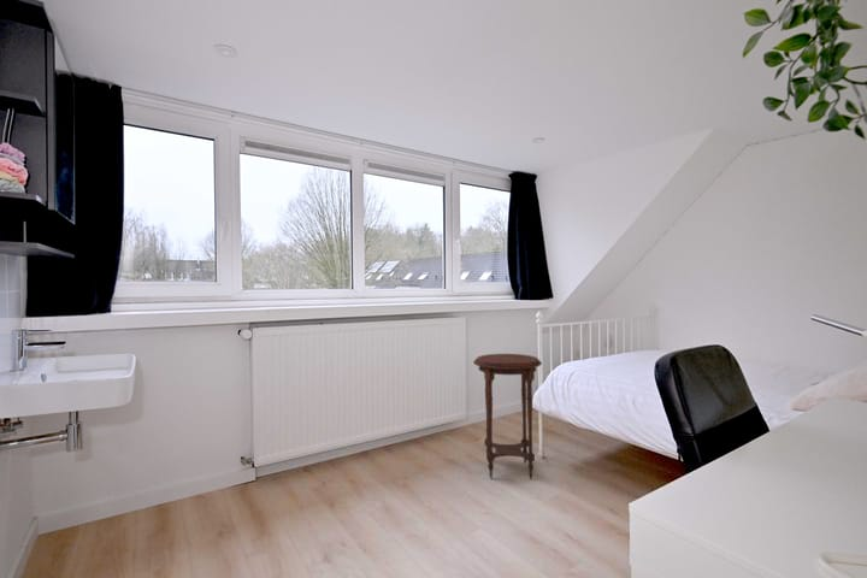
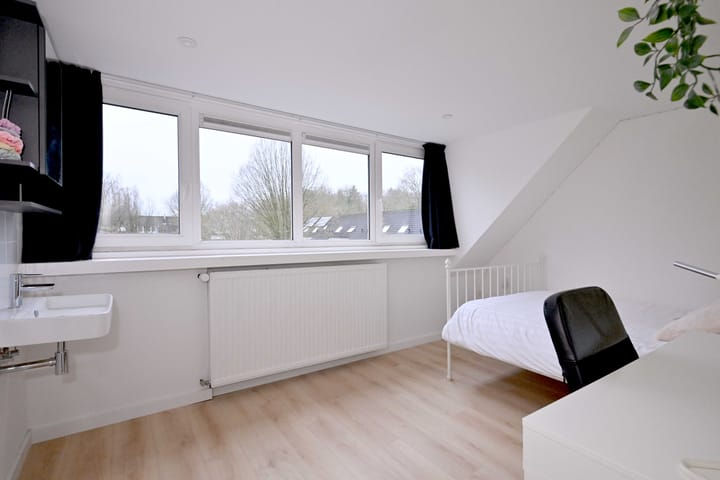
- side table [472,353,543,480]
